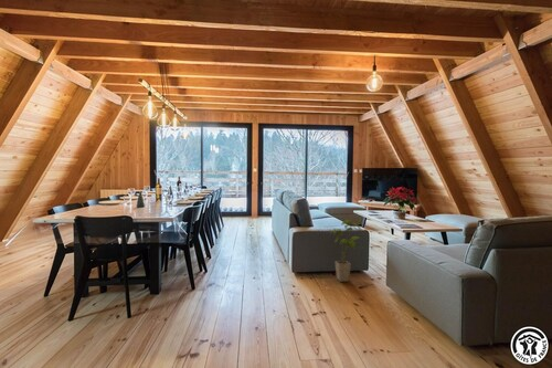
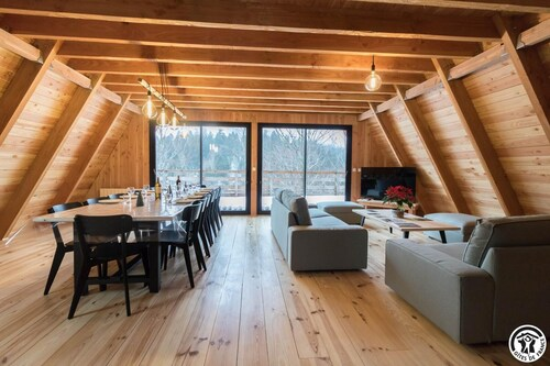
- house plant [329,219,362,283]
